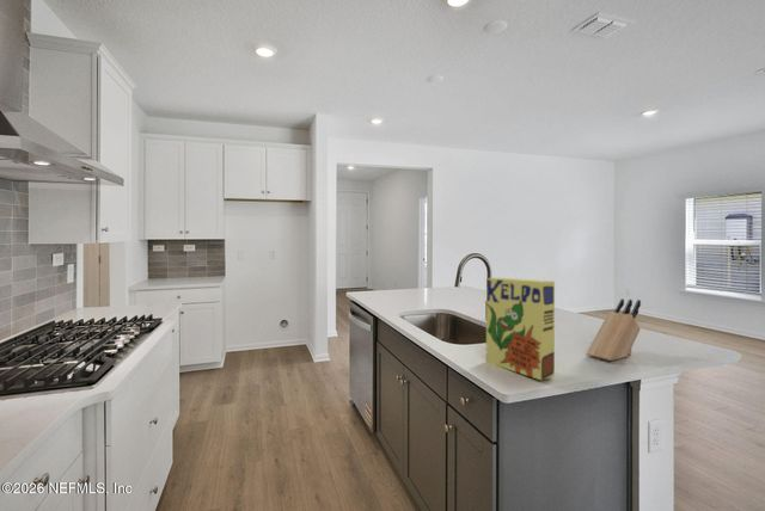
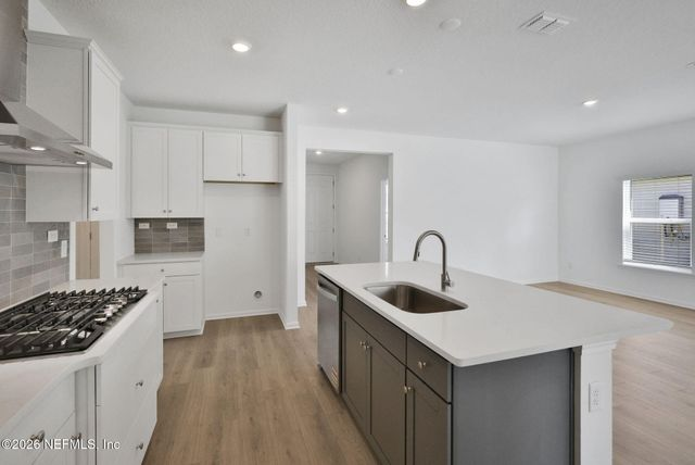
- cereal box [485,277,556,381]
- knife block [586,297,642,362]
